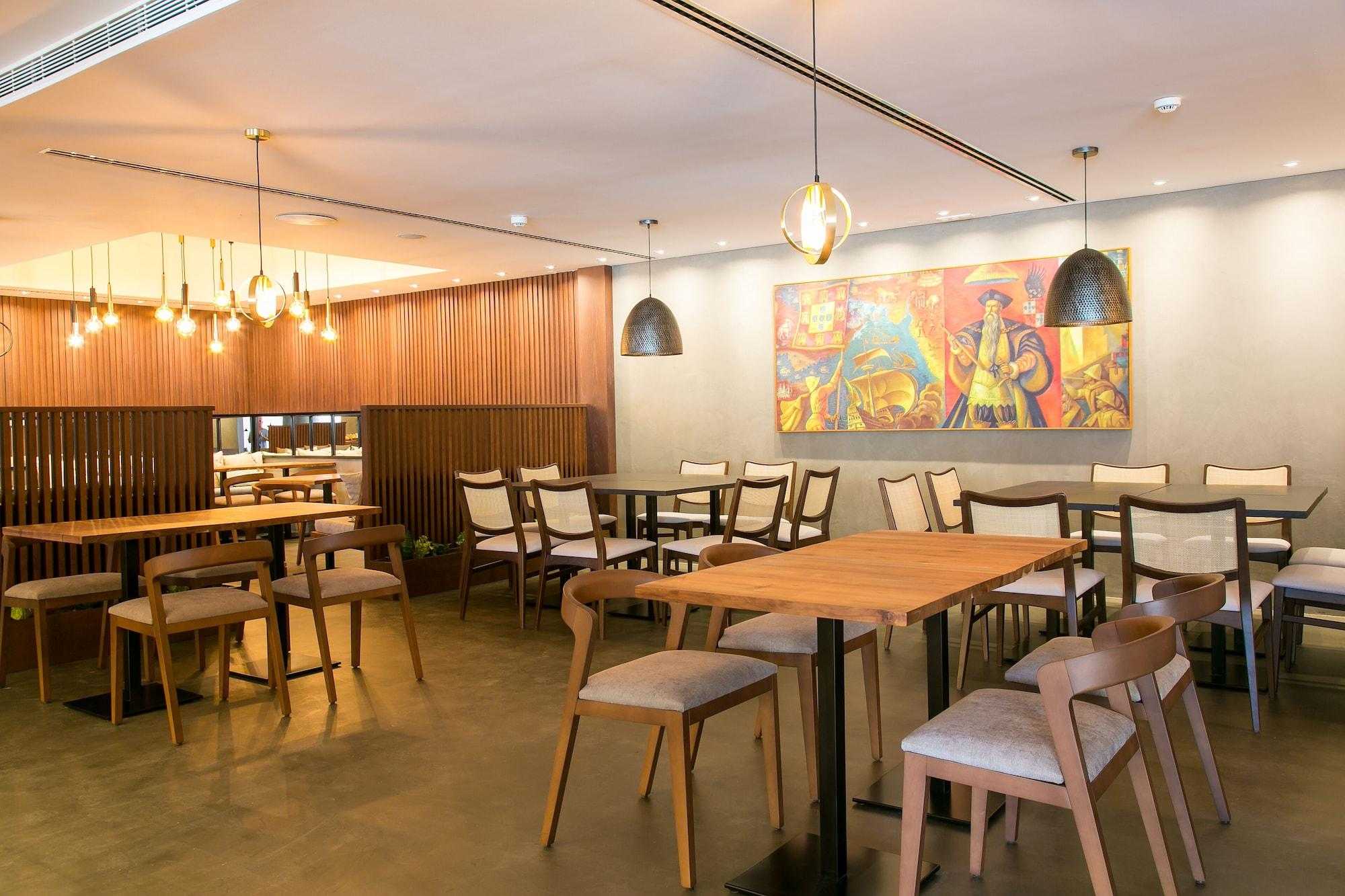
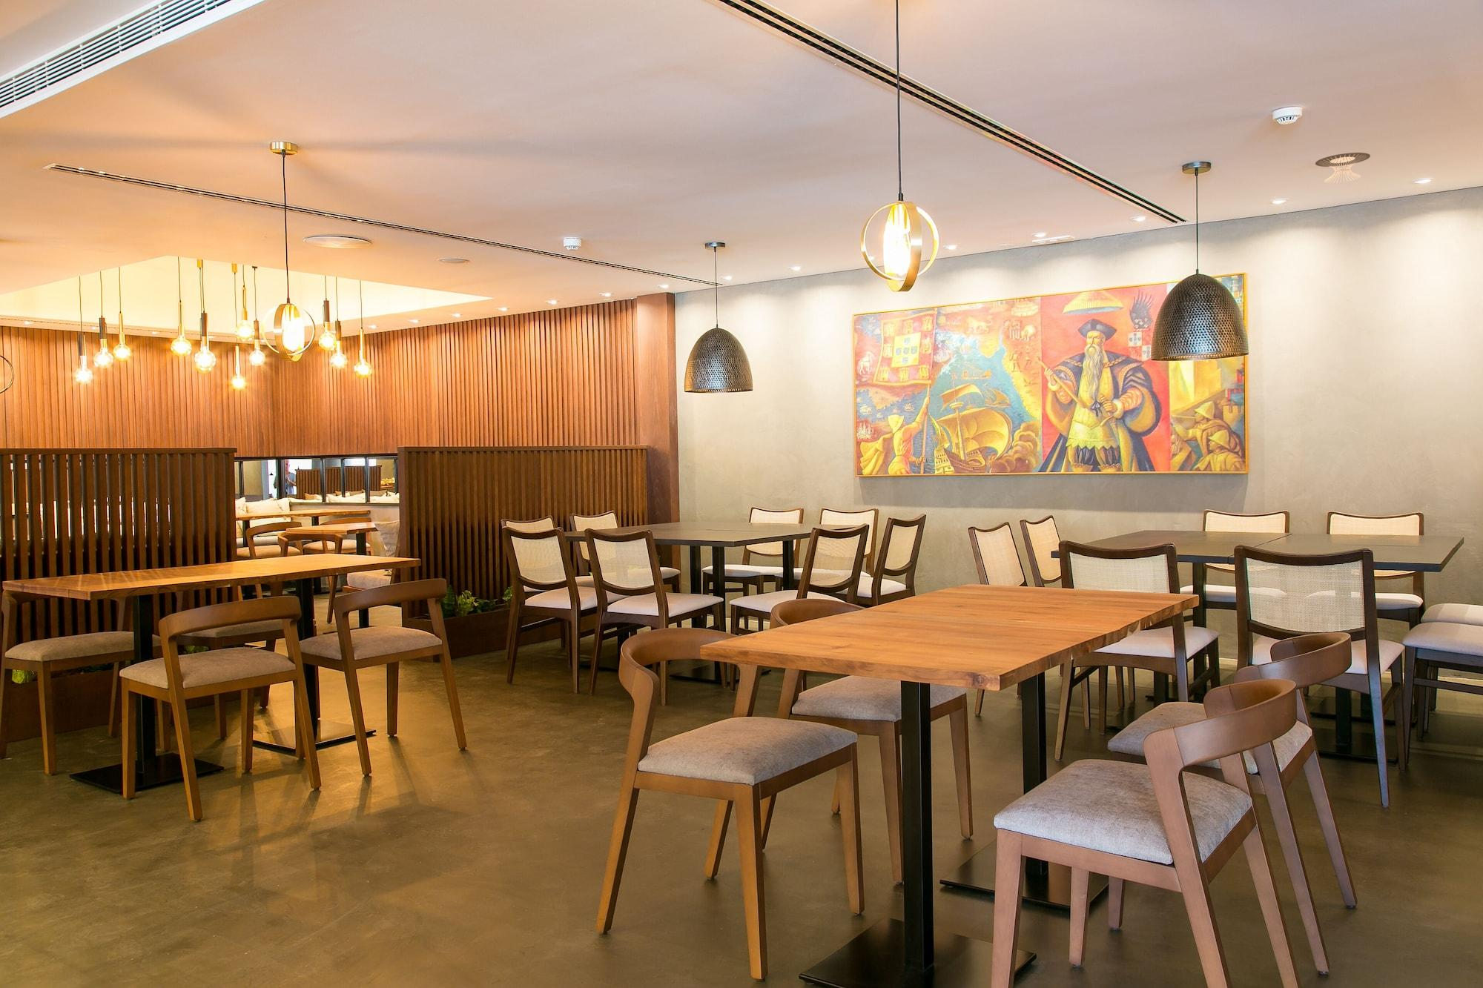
+ recessed light [1314,152,1371,184]
